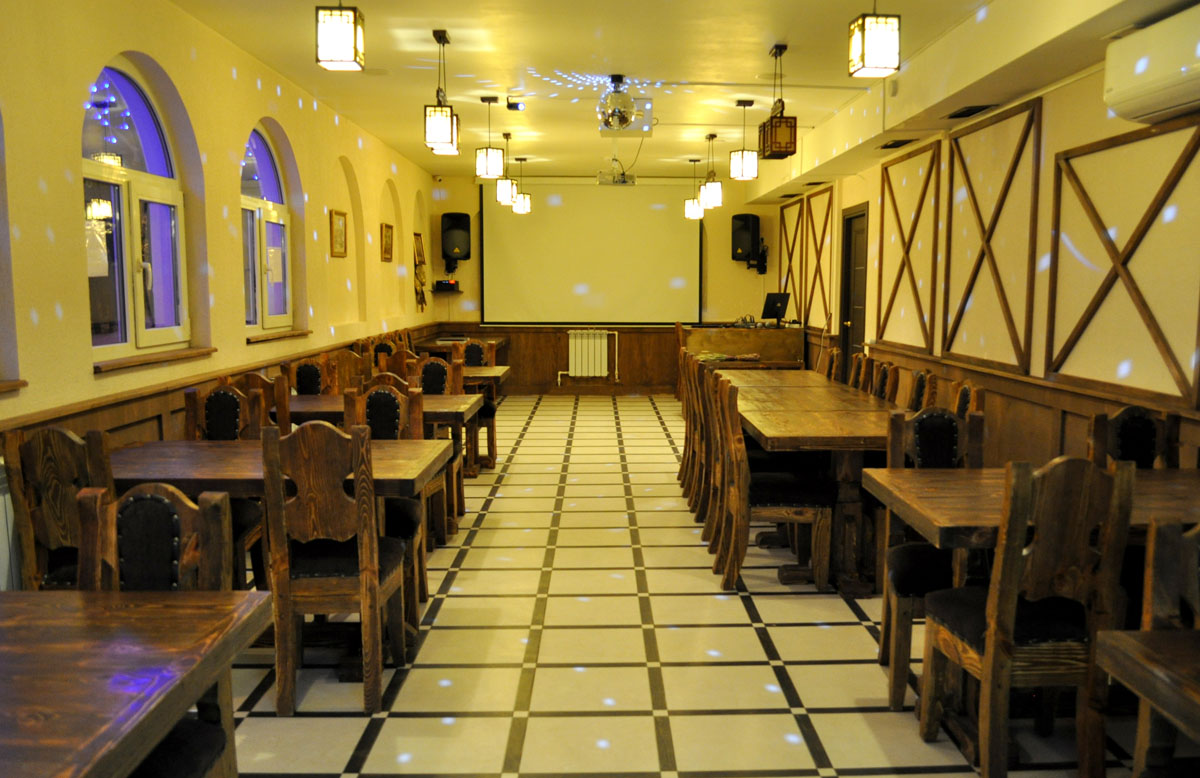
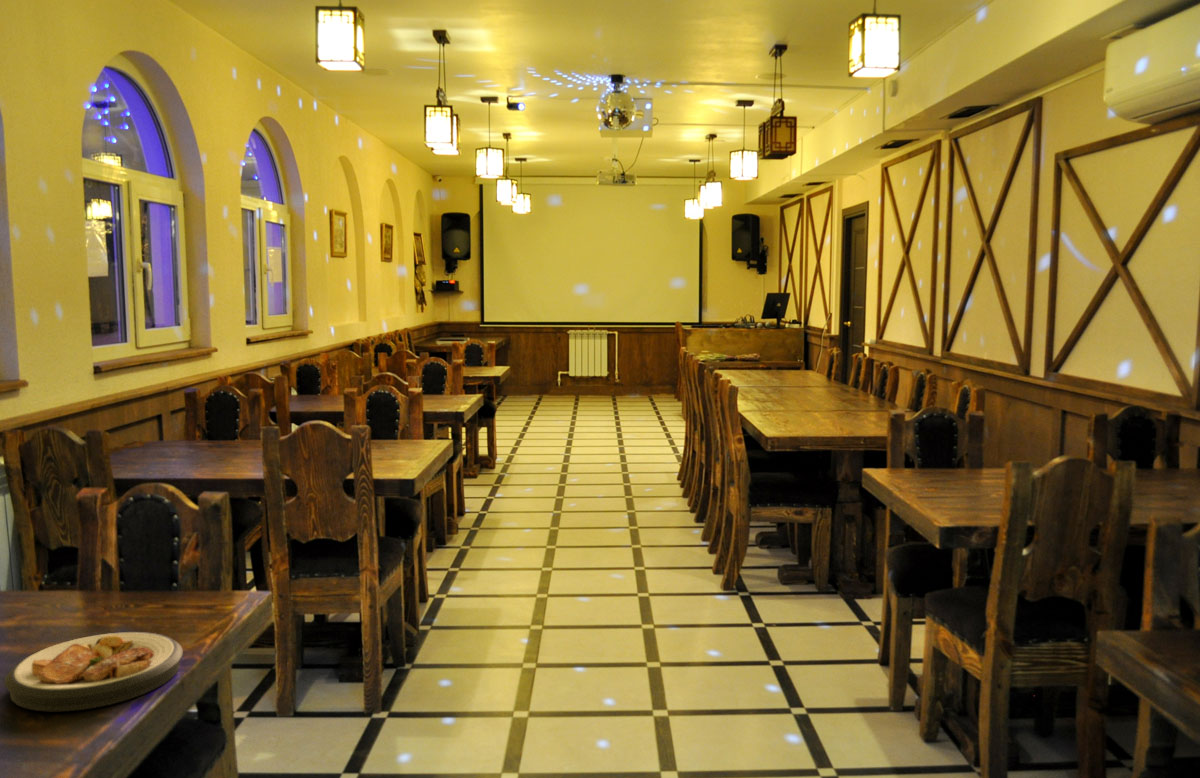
+ plate [4,631,184,712]
